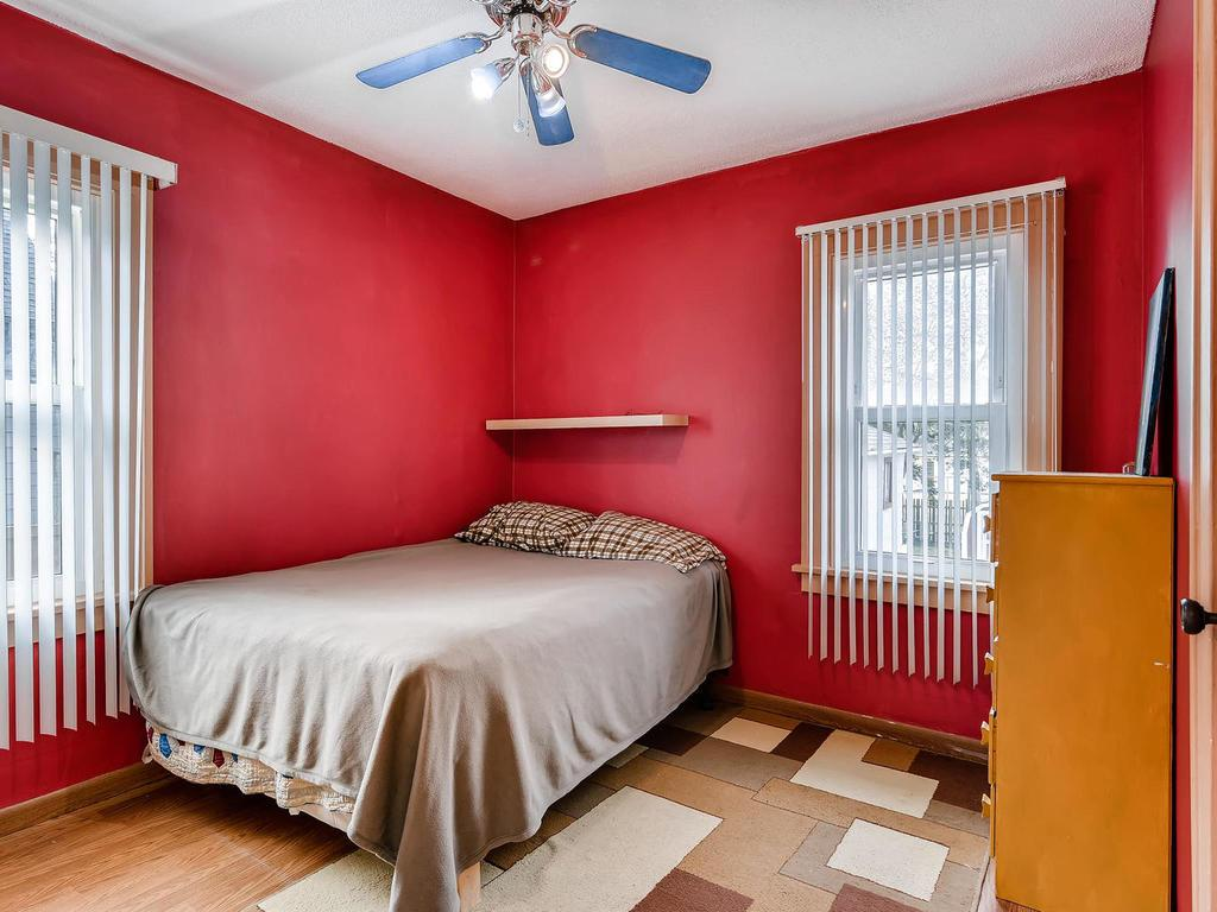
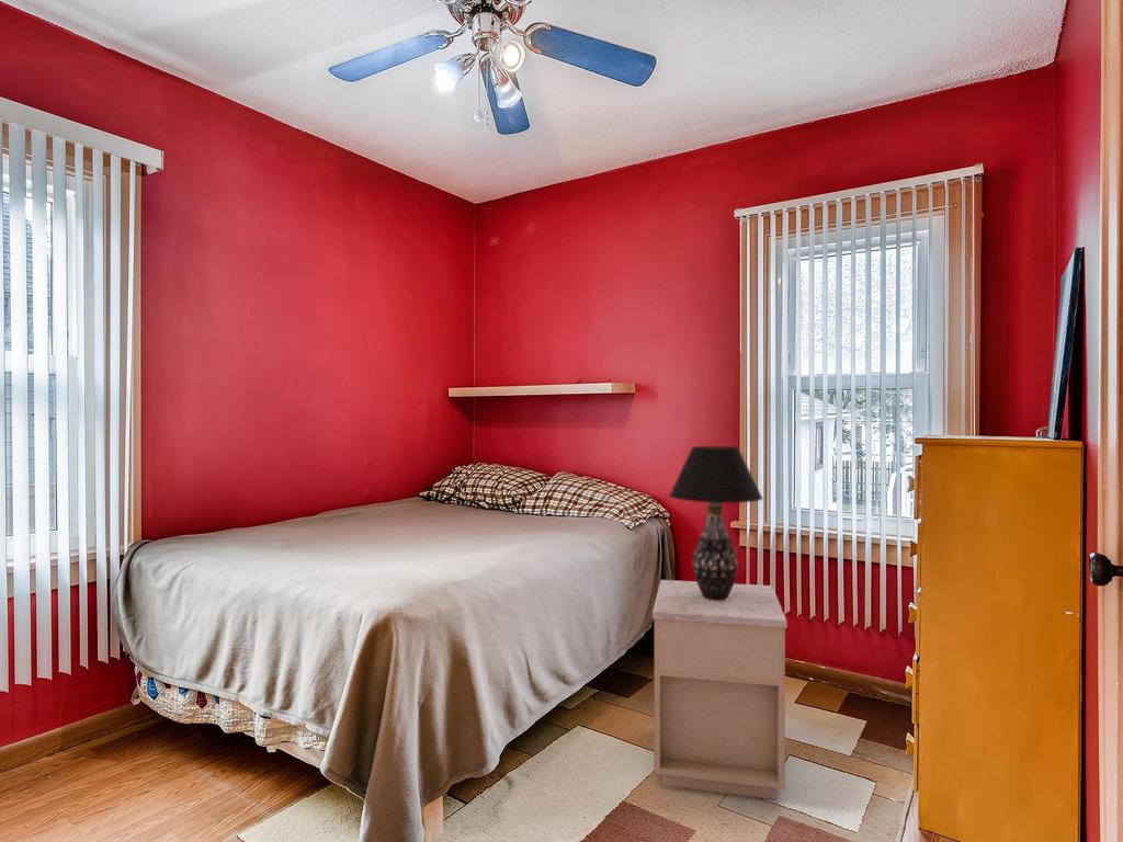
+ table lamp [668,445,764,600]
+ nightstand [651,579,789,800]
